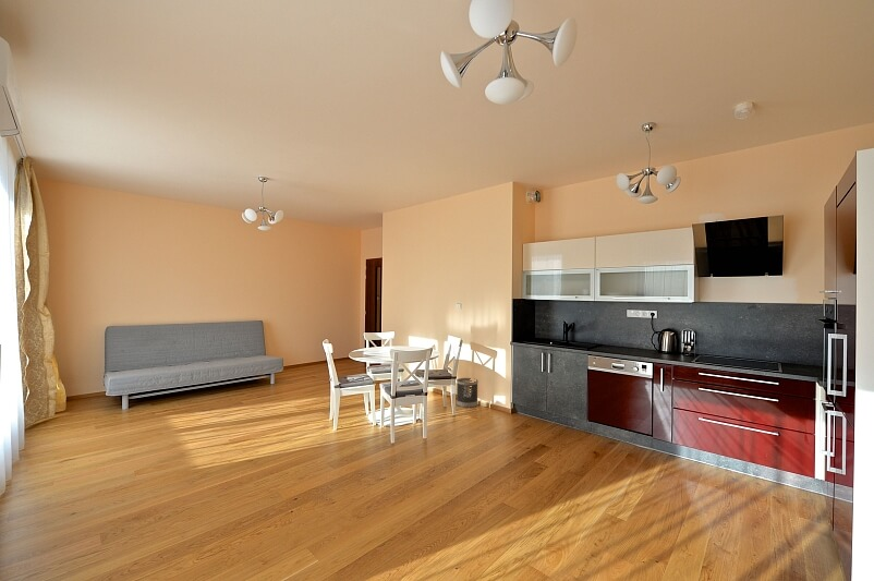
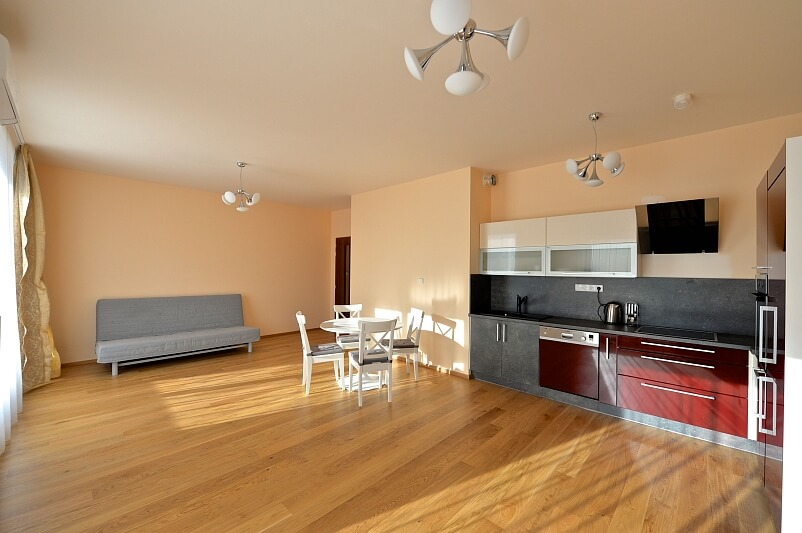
- wastebasket [456,377,480,409]
